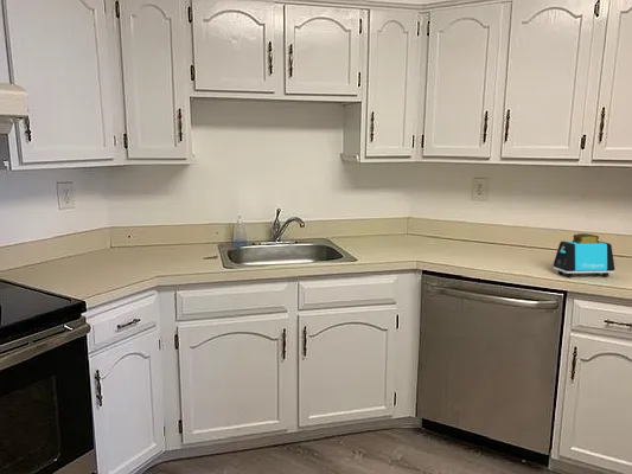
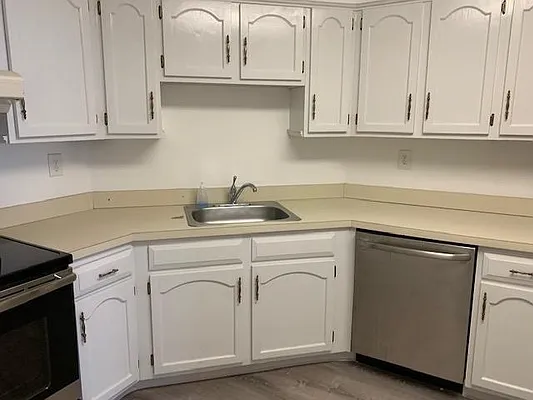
- toaster [553,232,617,278]
